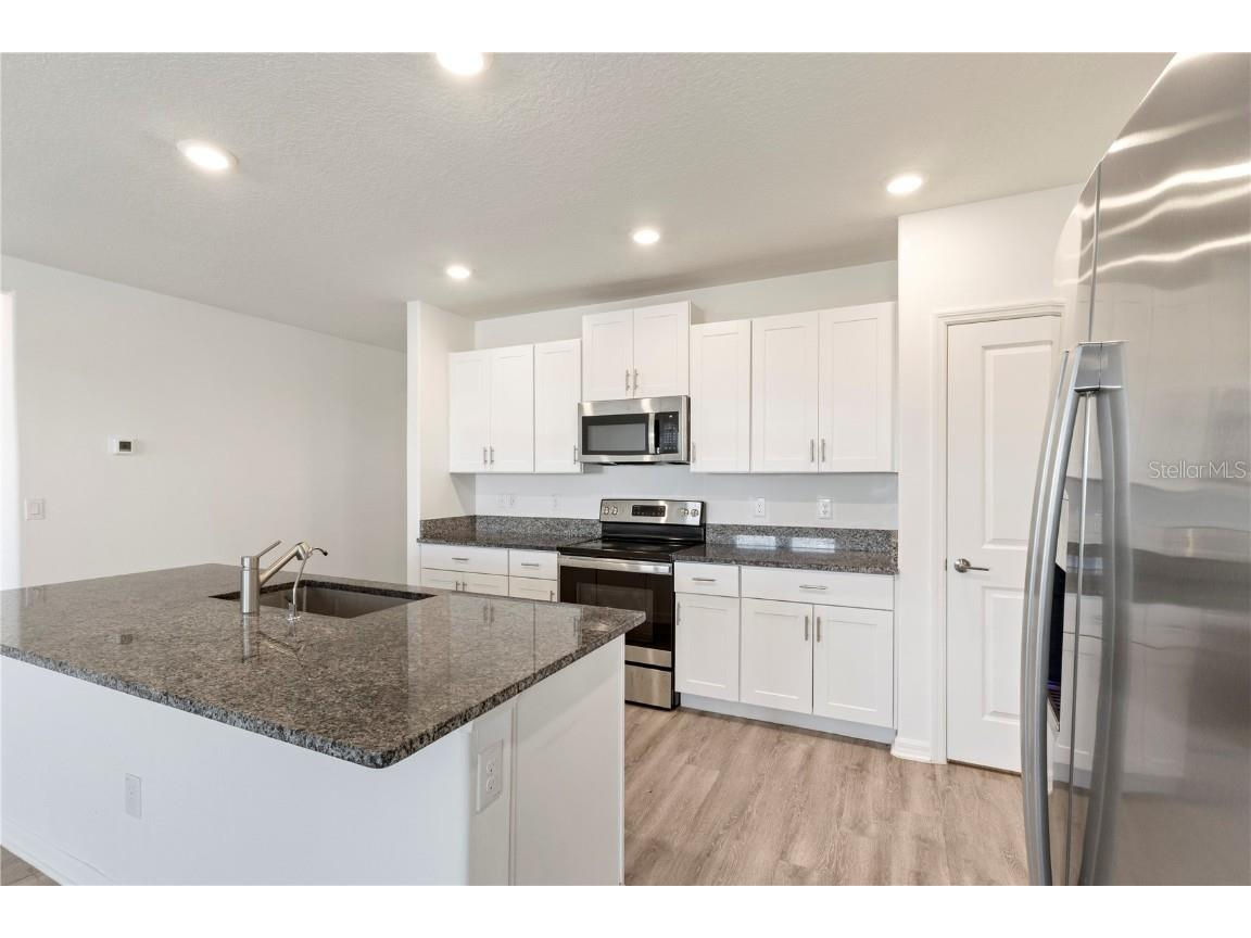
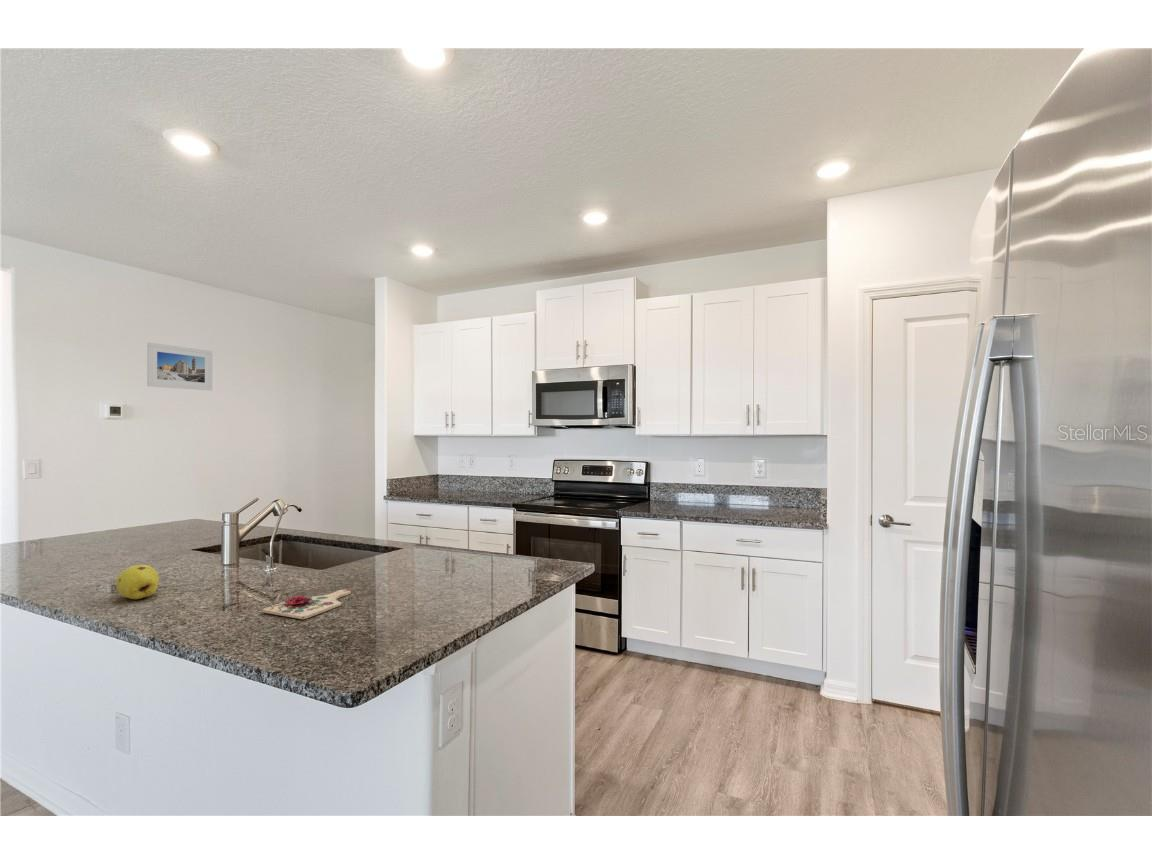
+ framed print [146,342,213,392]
+ cutting board [262,589,352,620]
+ fruit [115,564,160,600]
